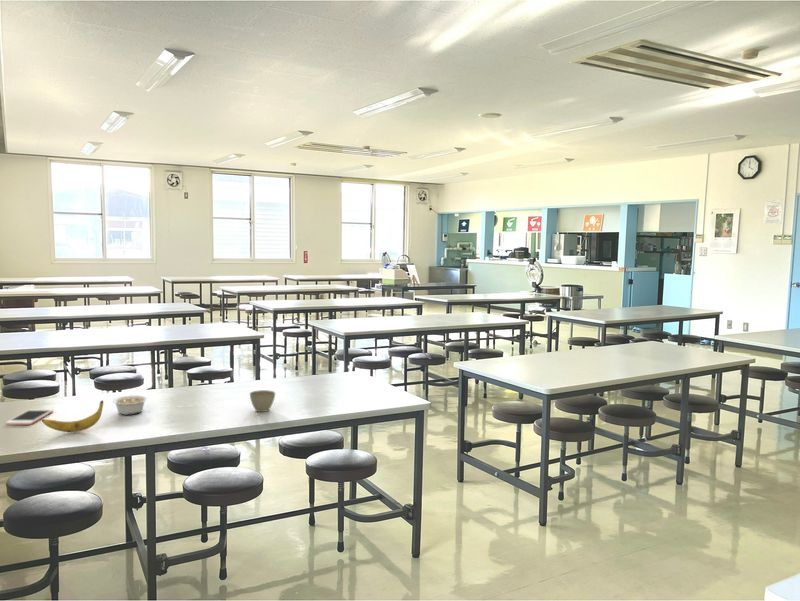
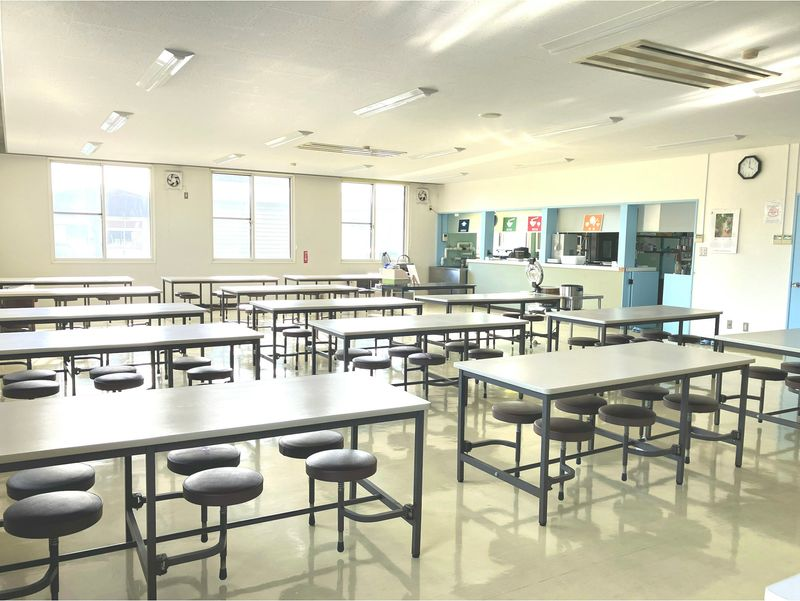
- banana [41,399,104,433]
- legume [112,394,148,416]
- cell phone [4,408,55,426]
- flower pot [249,389,276,413]
